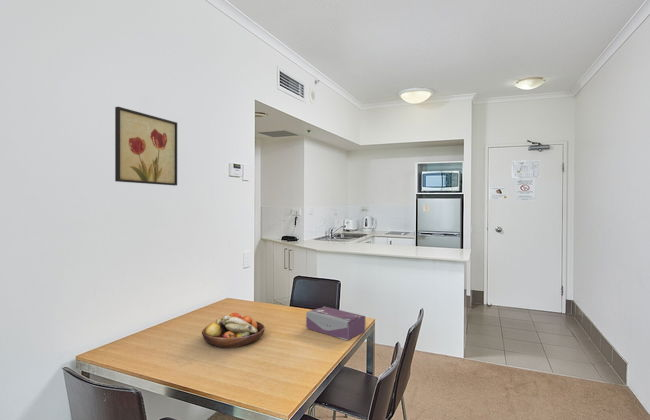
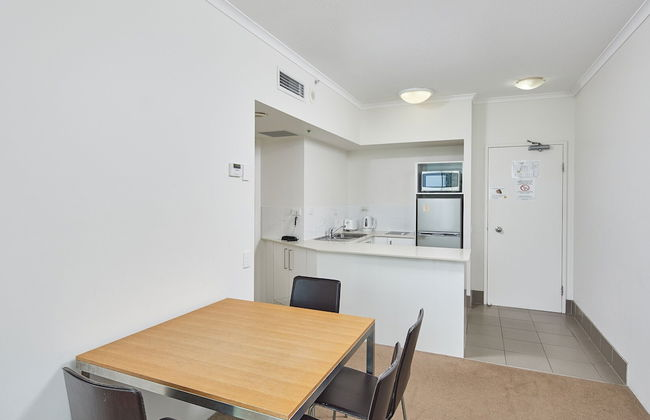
- tissue box [305,306,366,341]
- wall art [114,106,178,187]
- fruit bowl [201,312,266,349]
